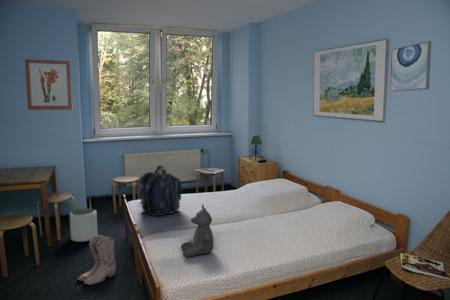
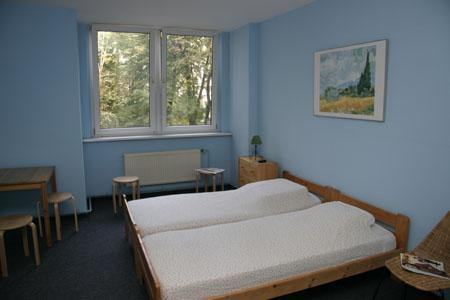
- boots [77,234,117,286]
- wall art [389,40,432,93]
- teddy bear [180,203,214,258]
- backpack [138,165,182,217]
- wall art [24,58,73,111]
- plant pot [69,207,98,243]
